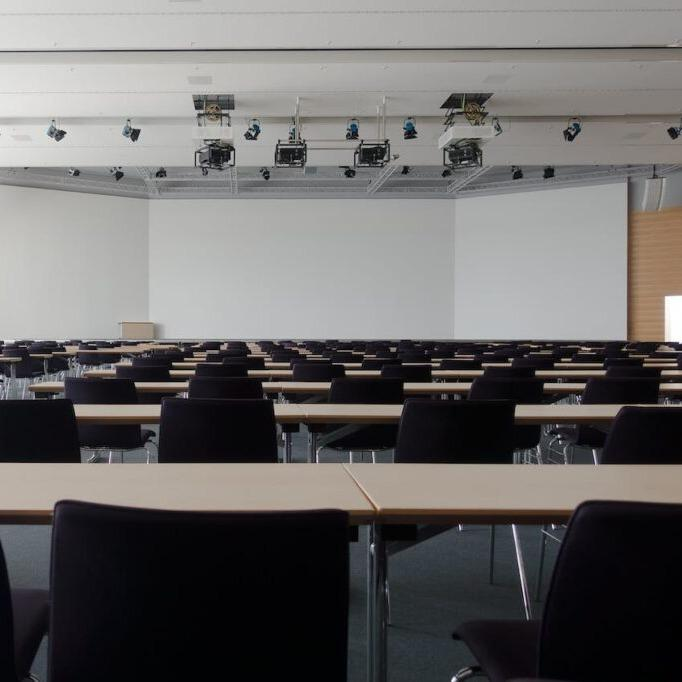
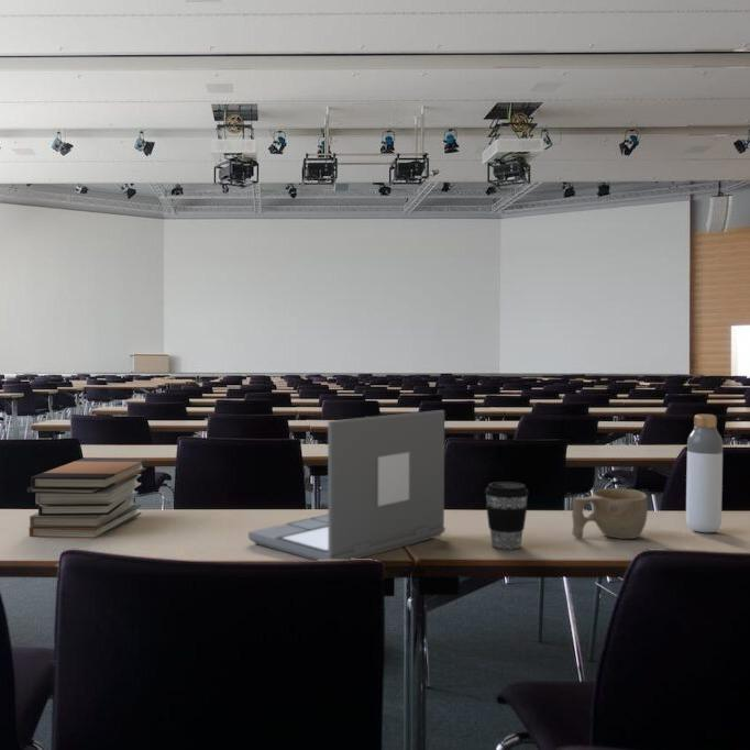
+ cup [571,487,649,540]
+ book stack [26,457,147,539]
+ bottle [685,413,724,533]
+ coffee cup [484,481,530,550]
+ laptop [247,409,446,562]
